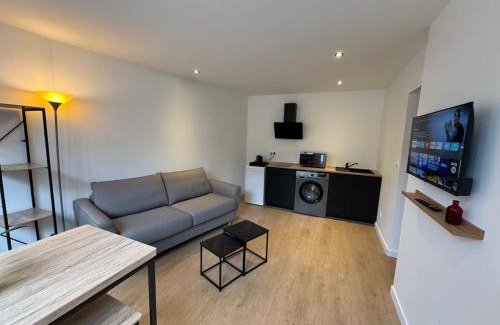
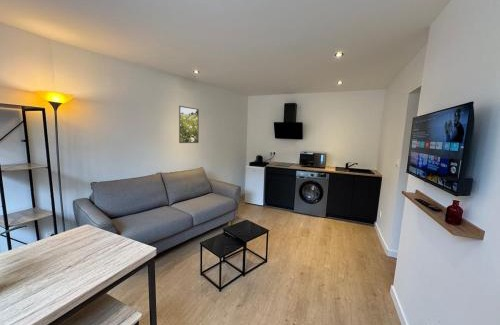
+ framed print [178,105,200,144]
